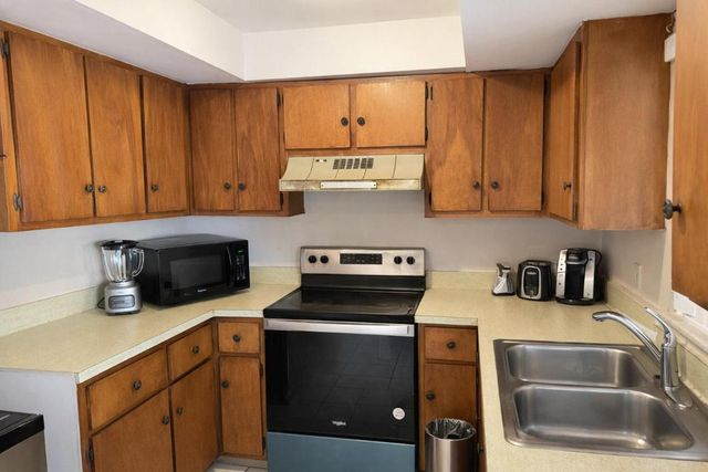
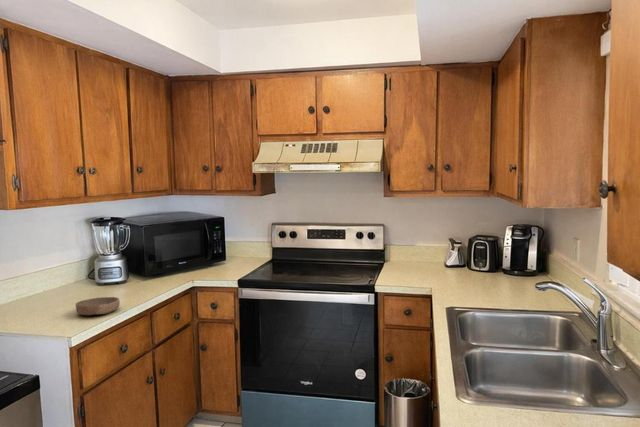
+ bowl [75,296,121,316]
